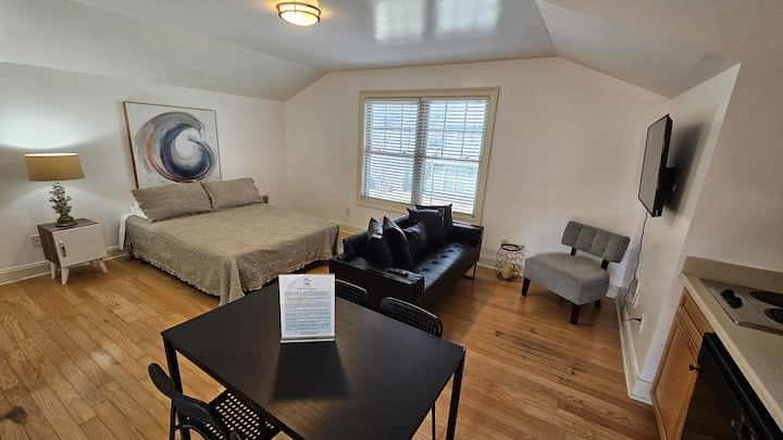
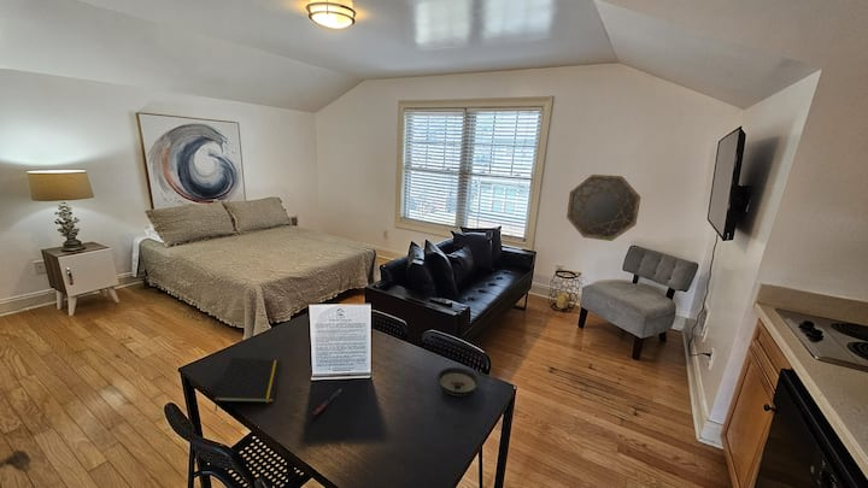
+ notepad [212,357,282,413]
+ pen [312,388,342,416]
+ home mirror [565,174,641,242]
+ saucer [435,366,481,396]
